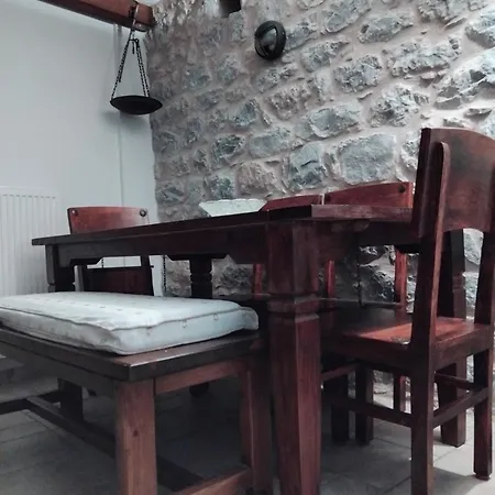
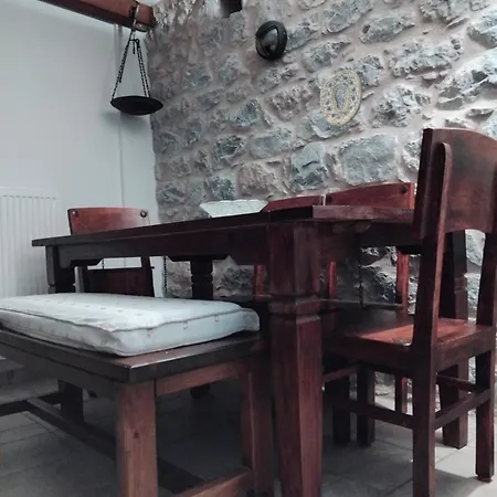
+ decorative plate [319,68,363,127]
